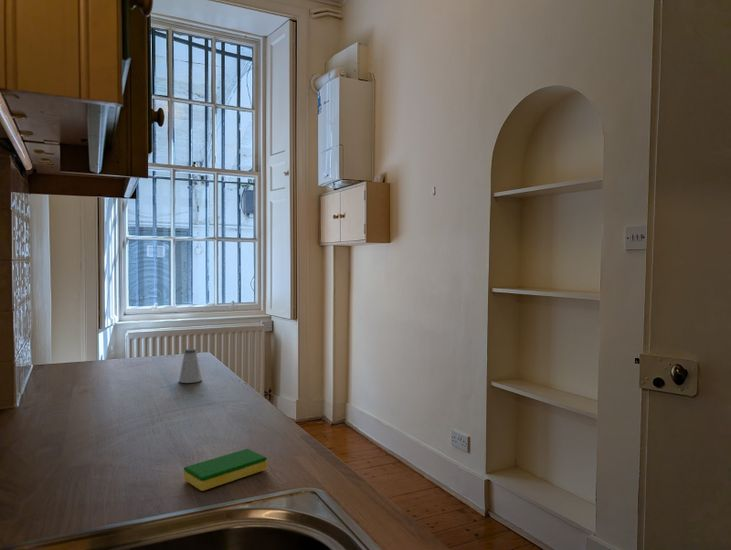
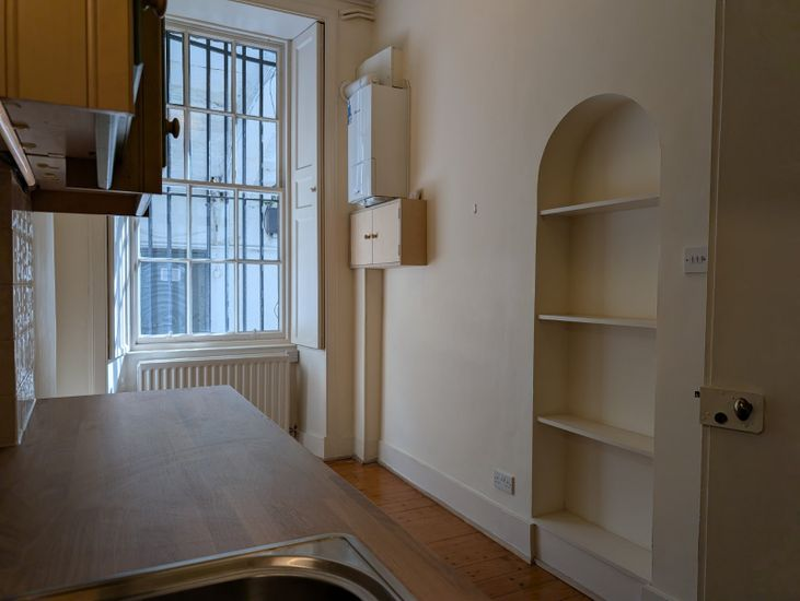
- dish sponge [183,448,268,492]
- saltshaker [178,348,203,384]
